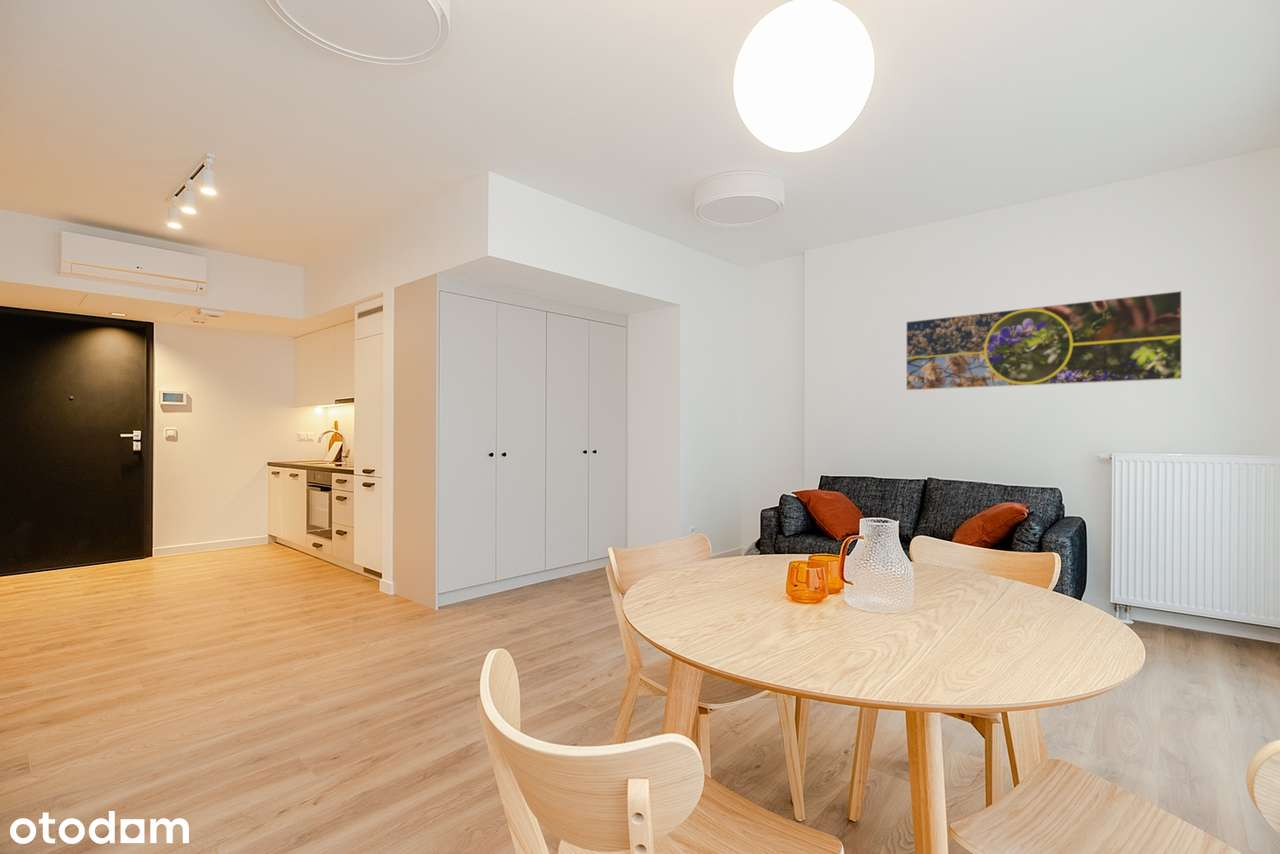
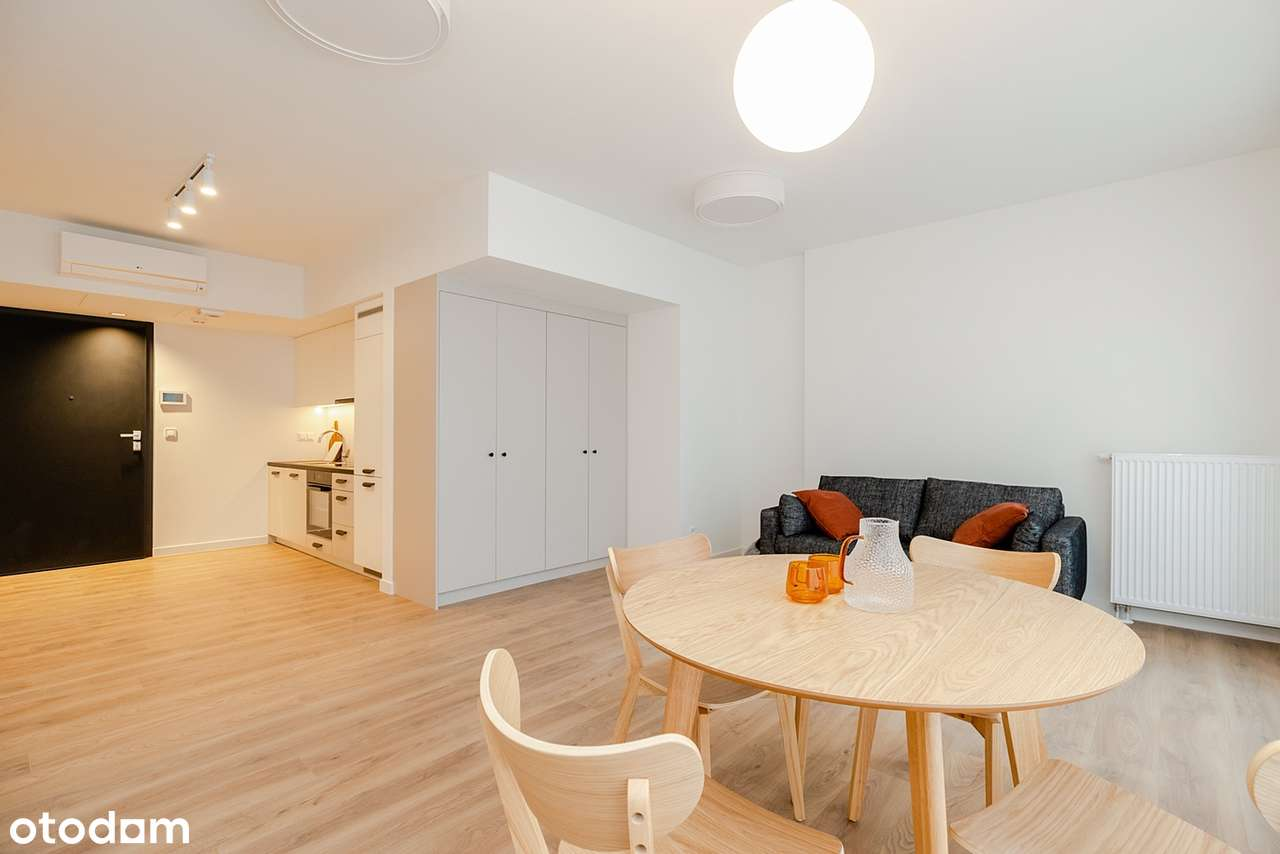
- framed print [905,290,1183,391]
